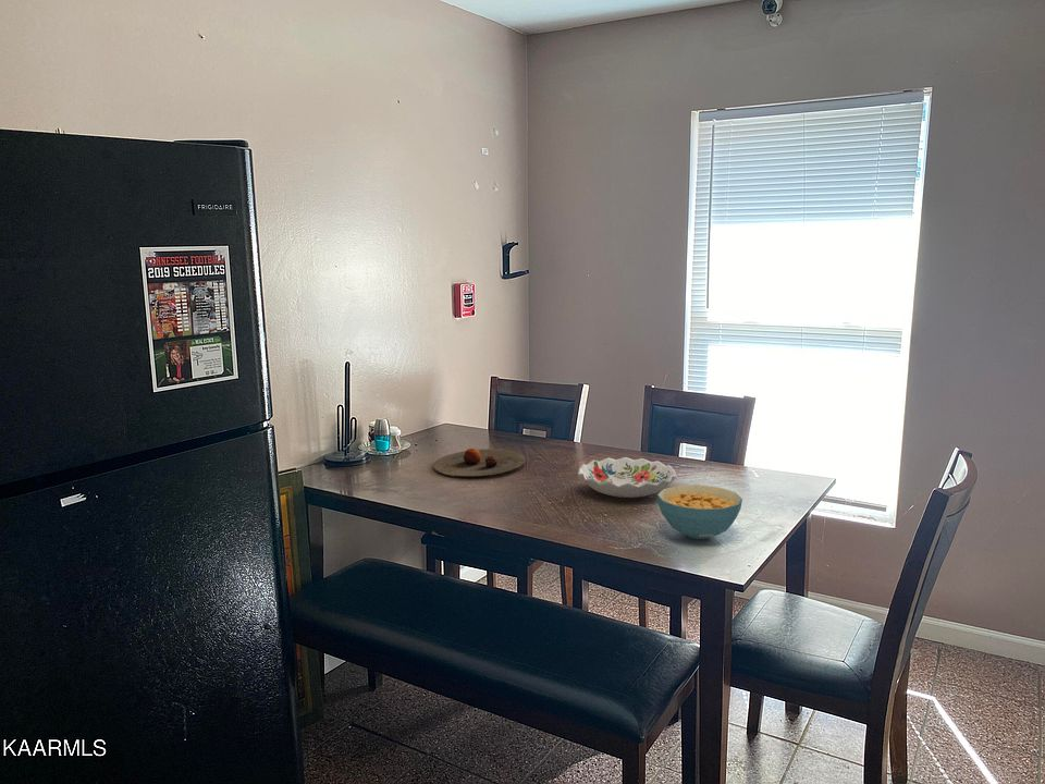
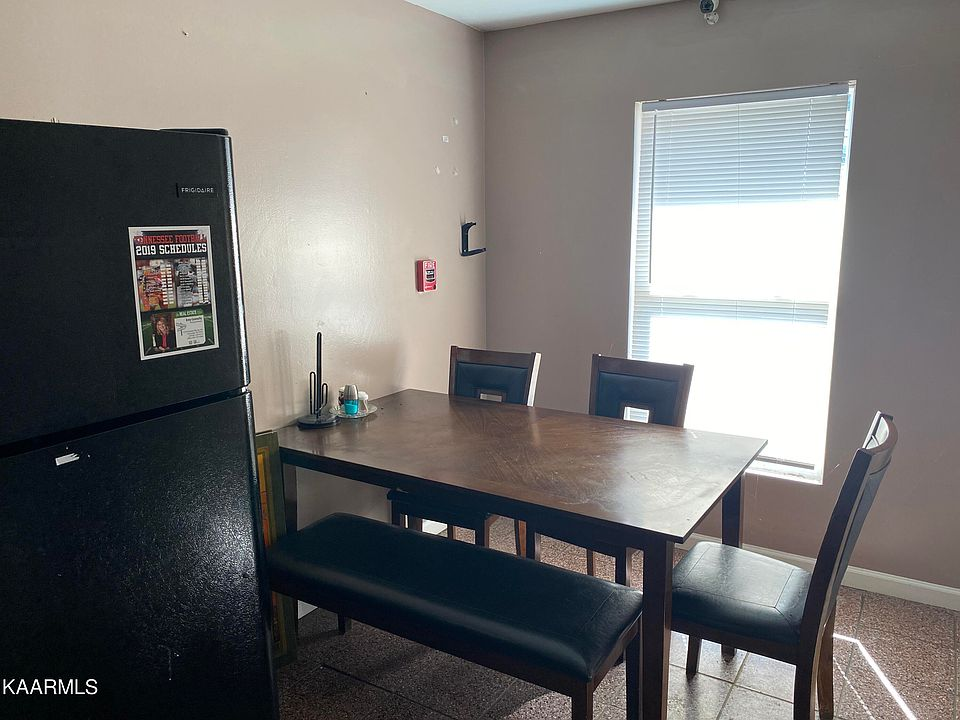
- plate [432,448,526,477]
- decorative bowl [577,456,677,499]
- cereal bowl [656,483,743,540]
